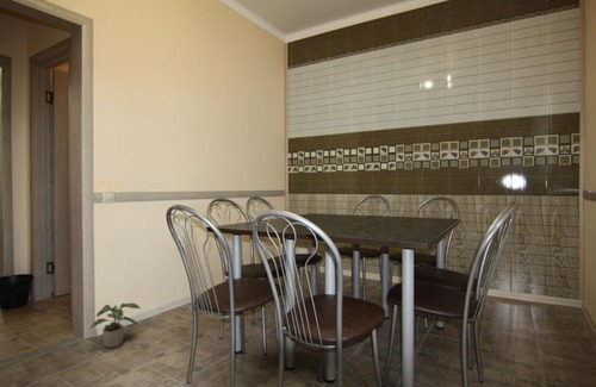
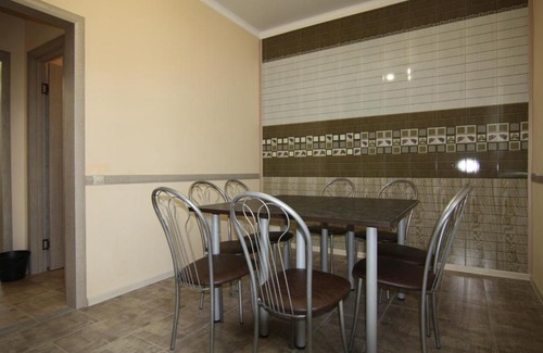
- potted plant [88,302,142,349]
